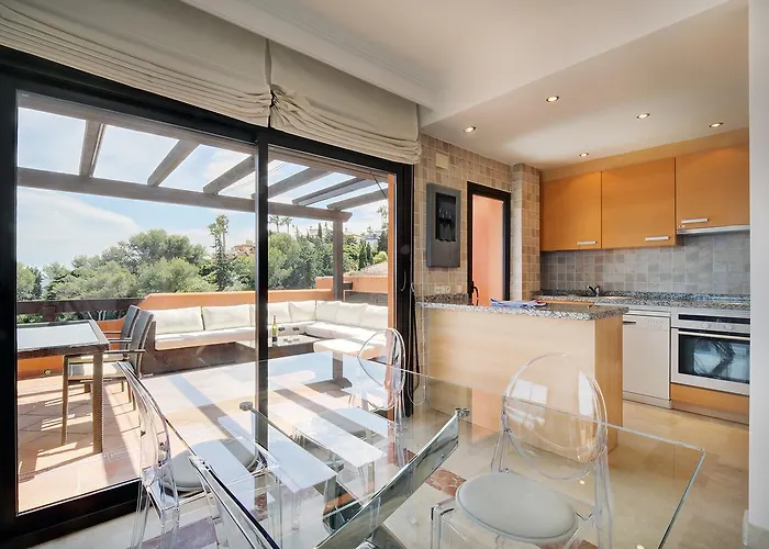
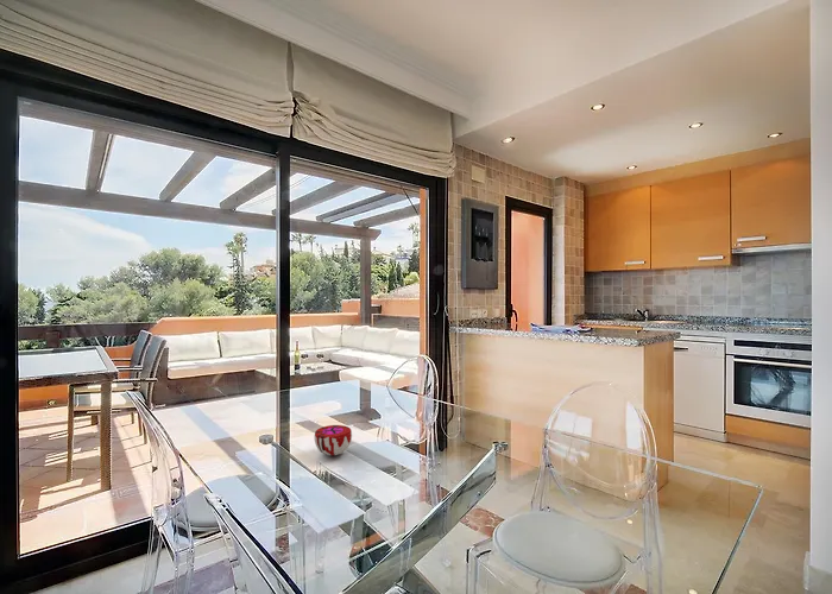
+ decorative bowl [314,424,353,456]
